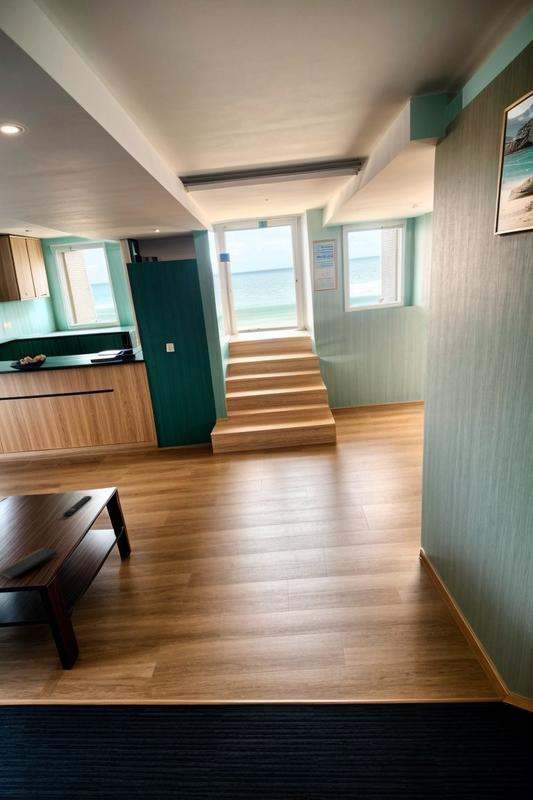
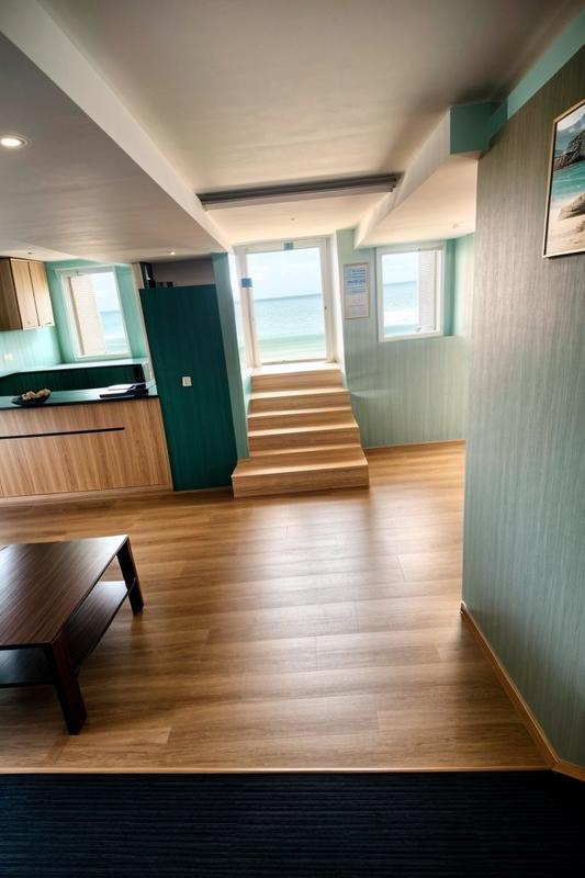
- remote control [62,495,93,517]
- notepad [0,547,60,580]
